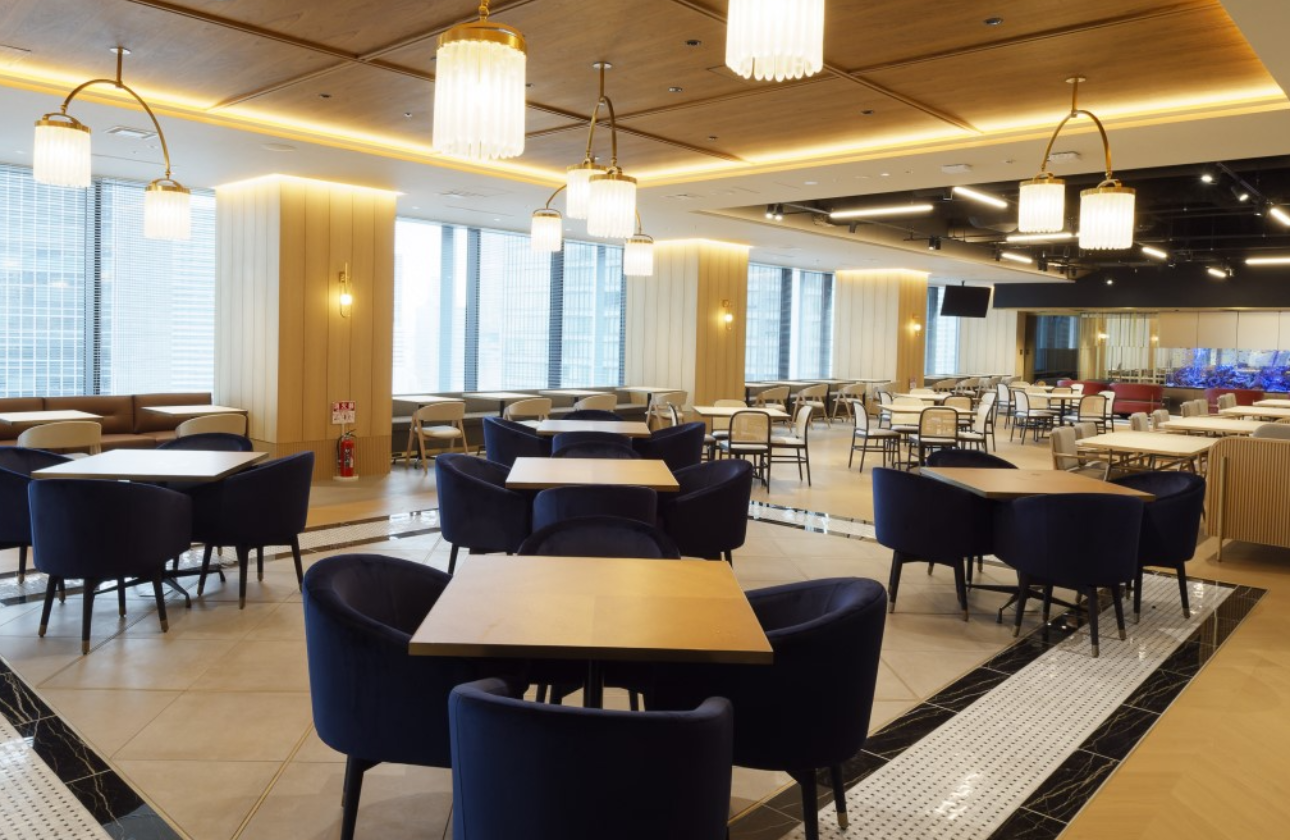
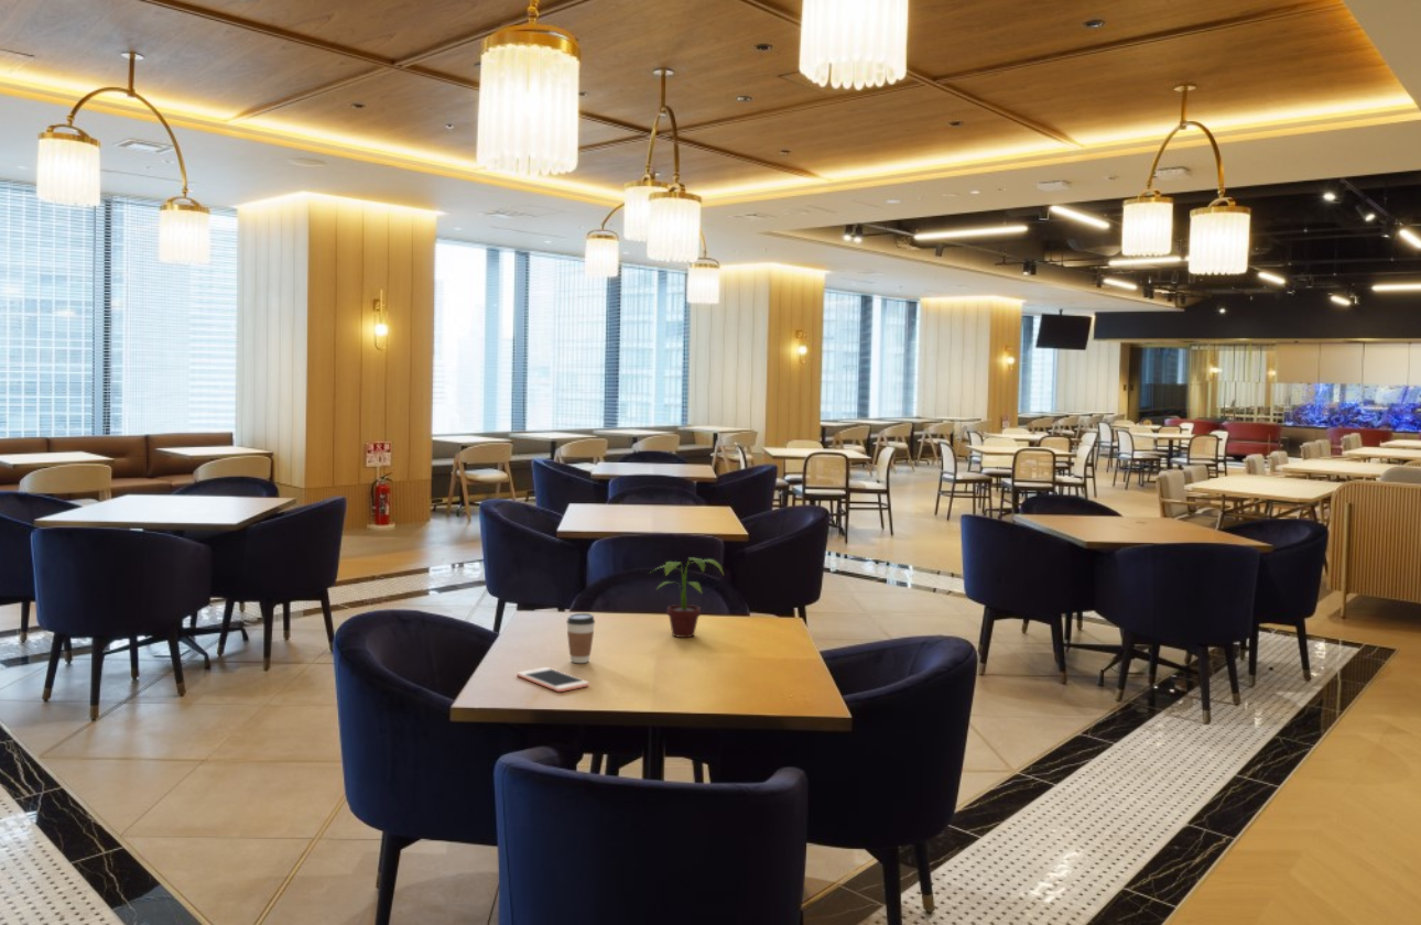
+ coffee cup [565,612,596,664]
+ potted plant [648,557,725,639]
+ cell phone [516,666,590,693]
